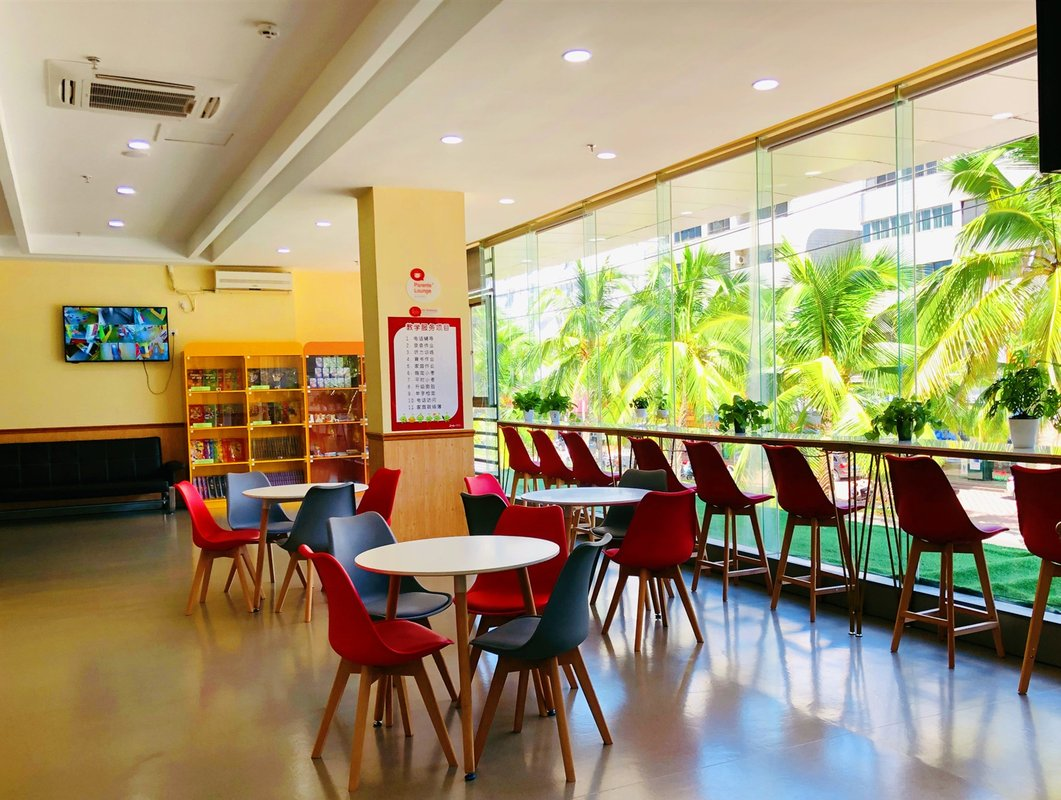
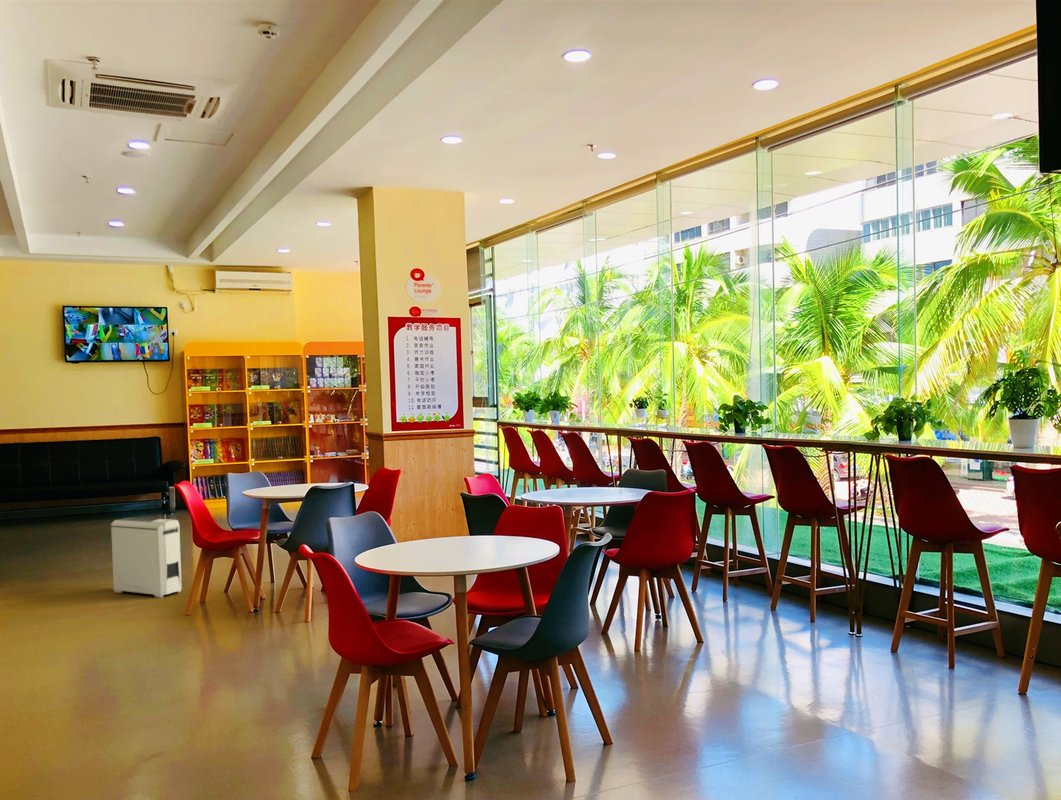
+ air purifier [110,517,183,599]
